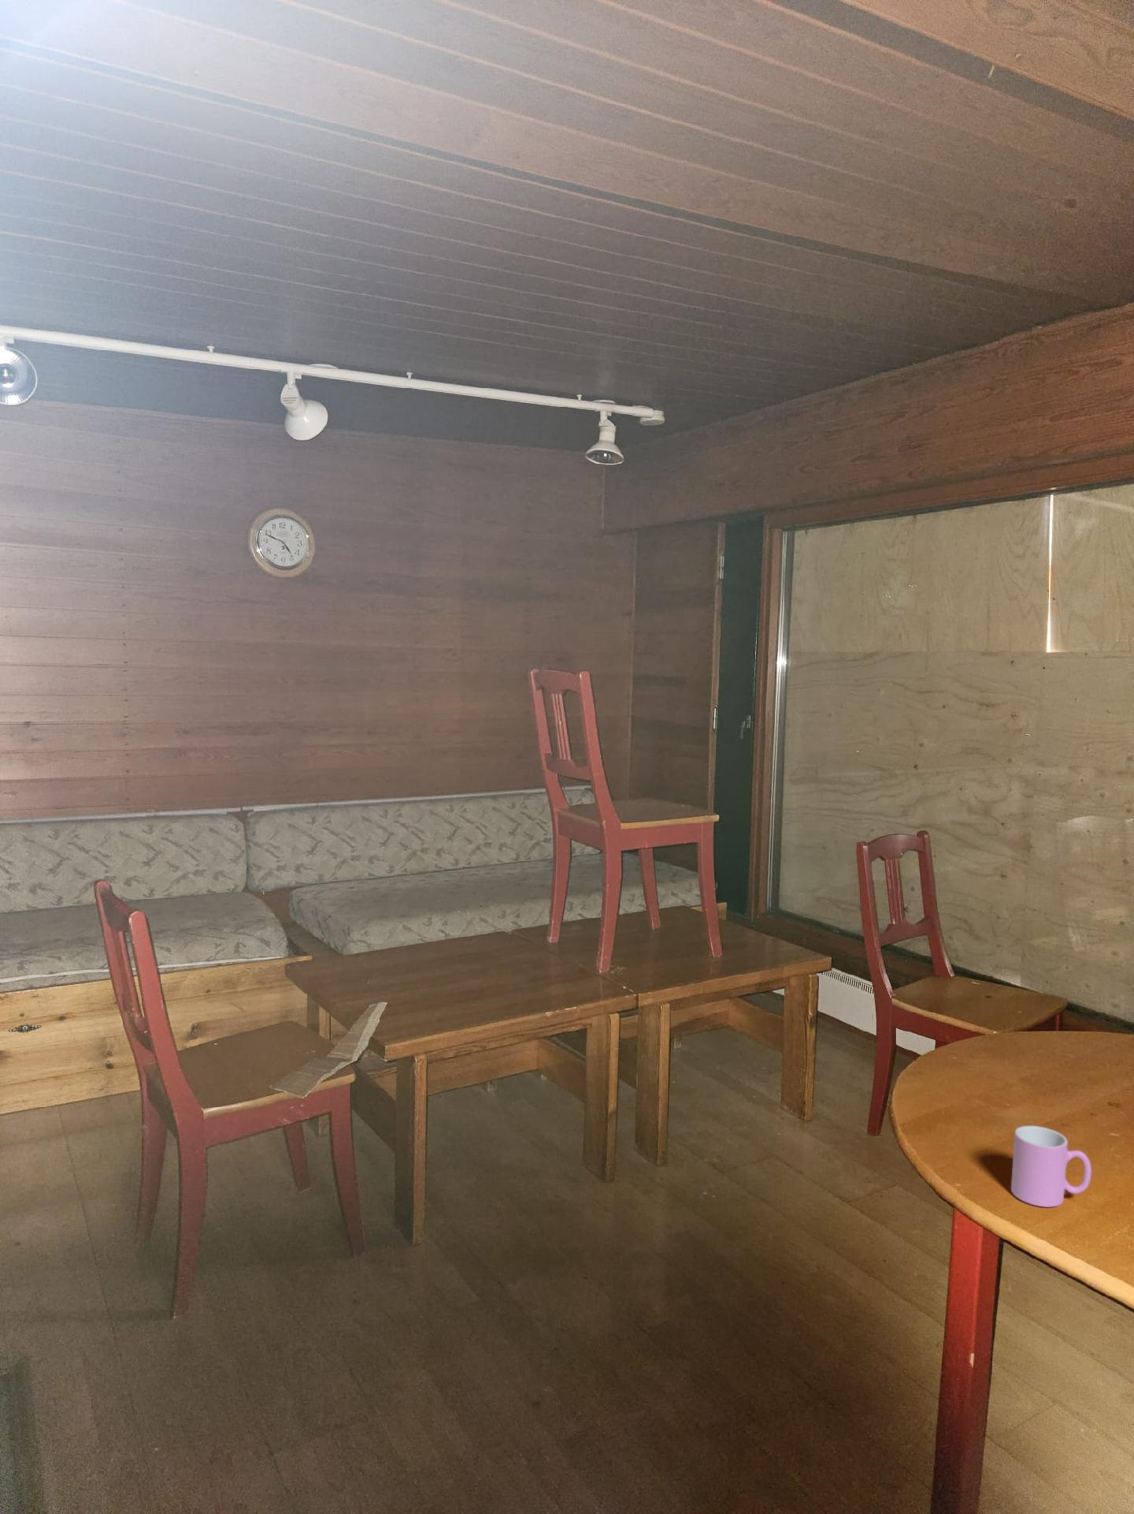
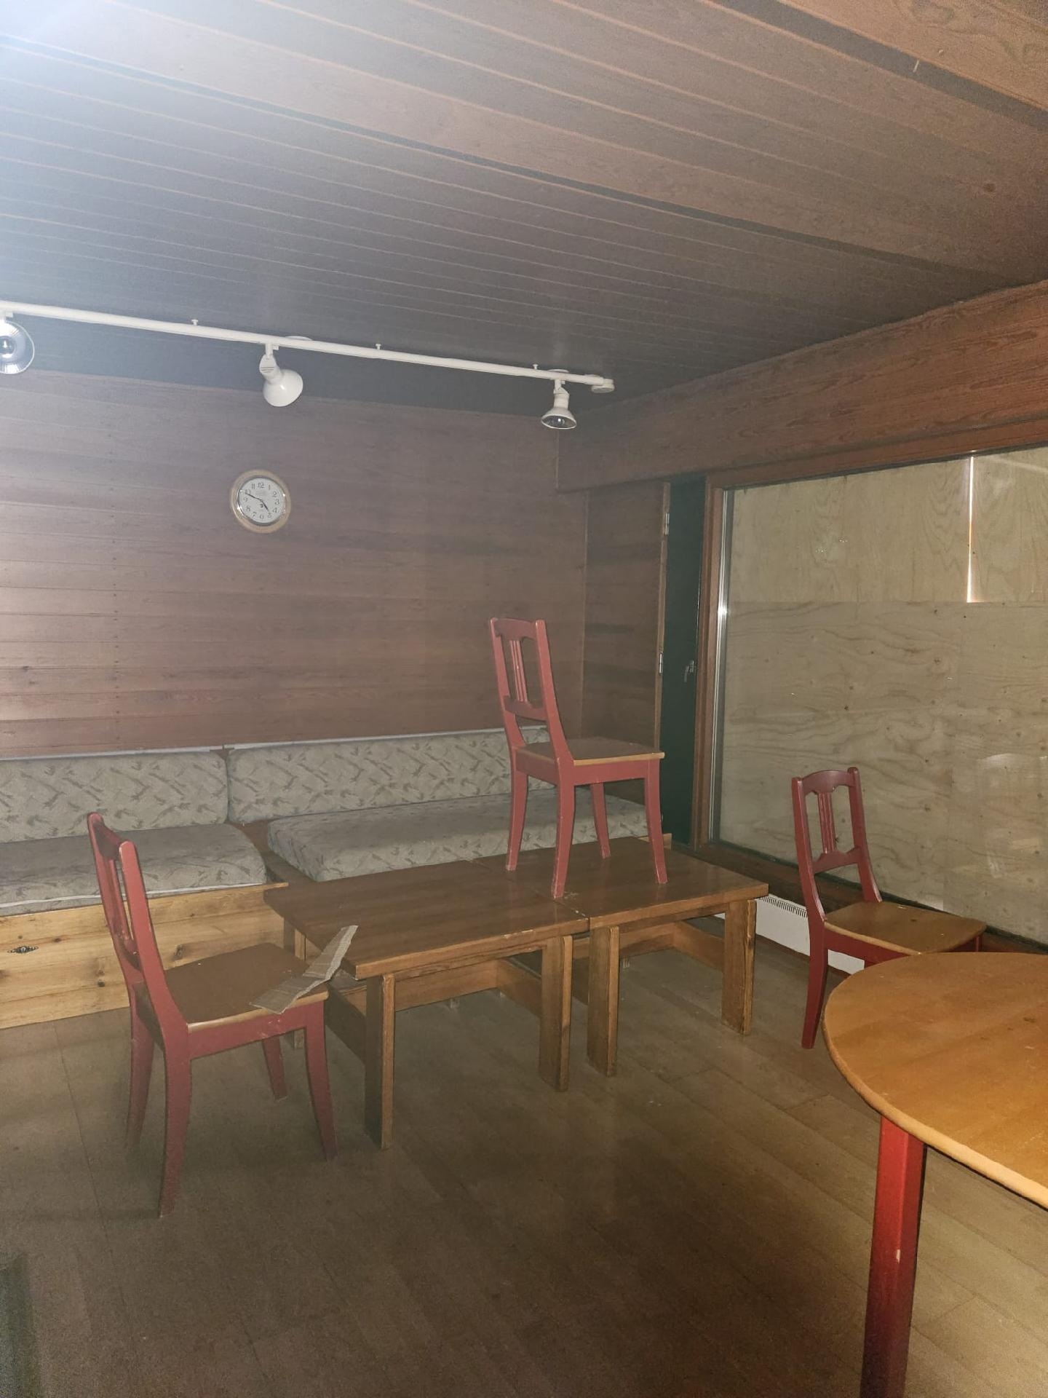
- cup [1010,1125,1092,1208]
